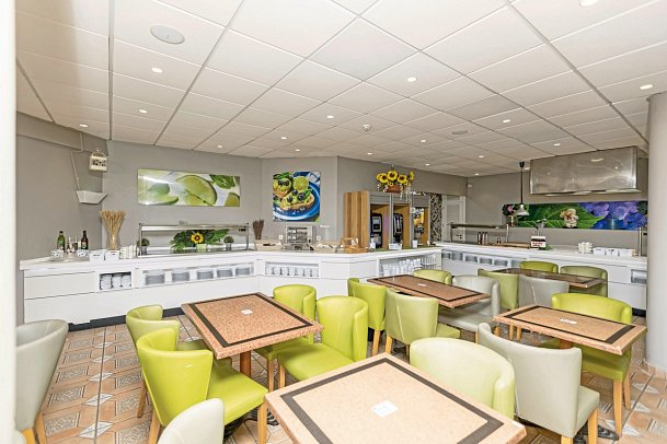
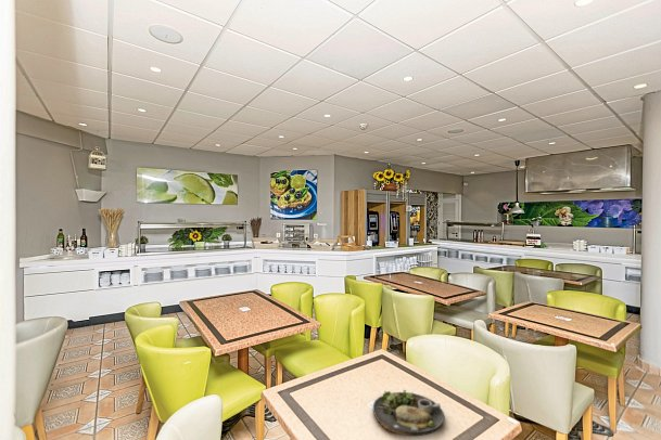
+ dinner plate [372,389,445,437]
